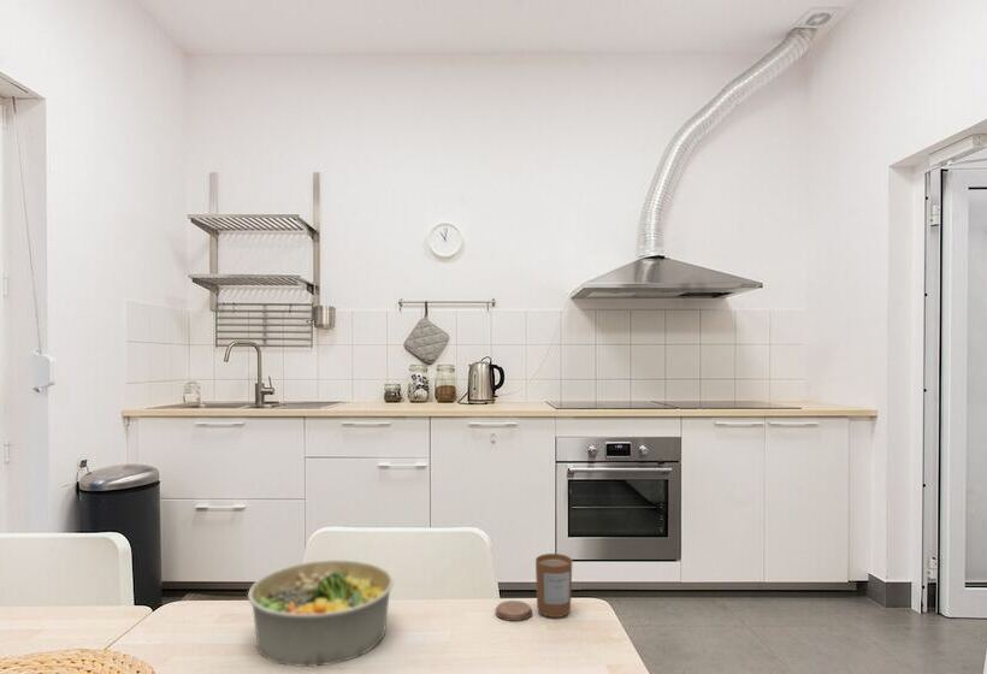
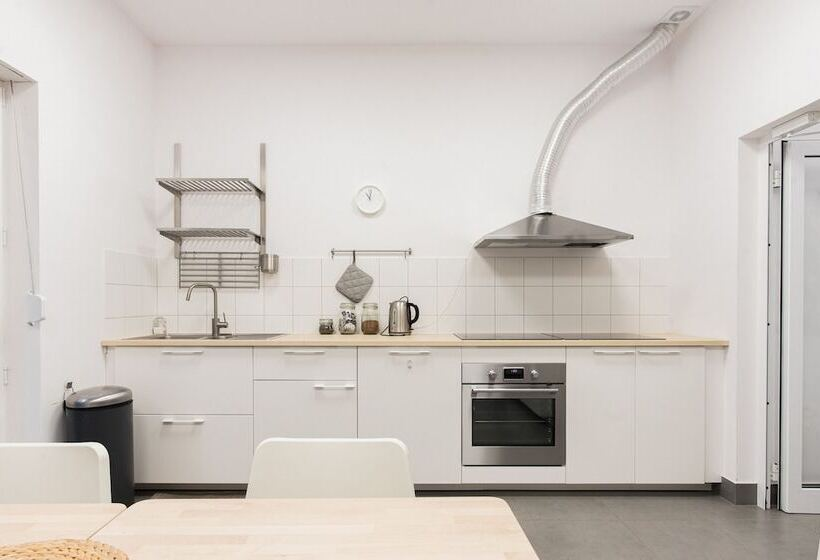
- bowl [247,558,395,668]
- candle [495,552,573,622]
